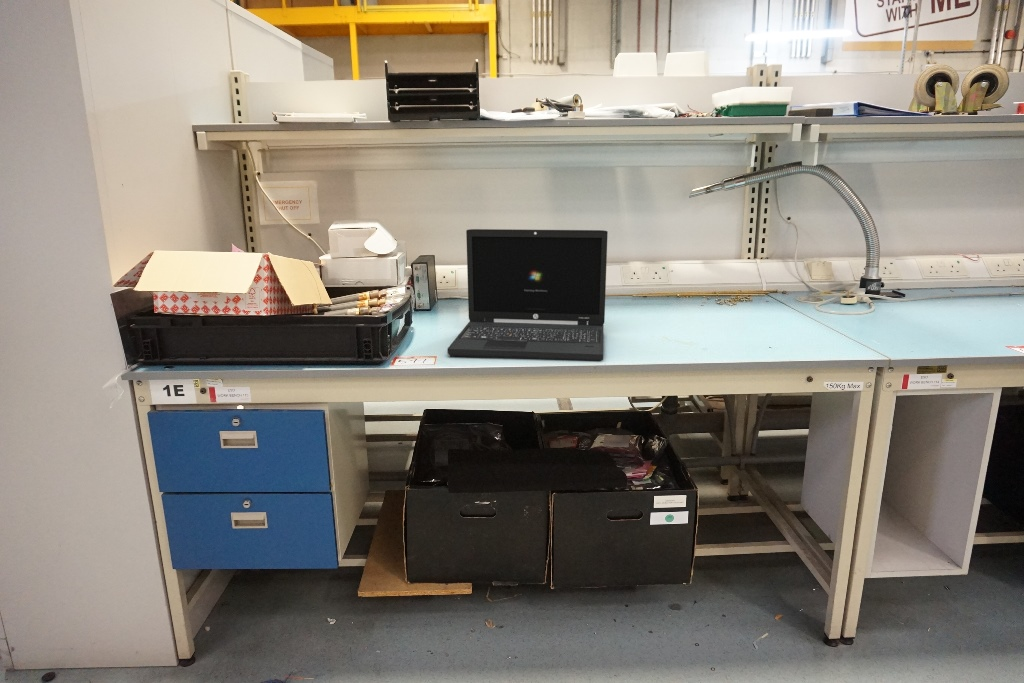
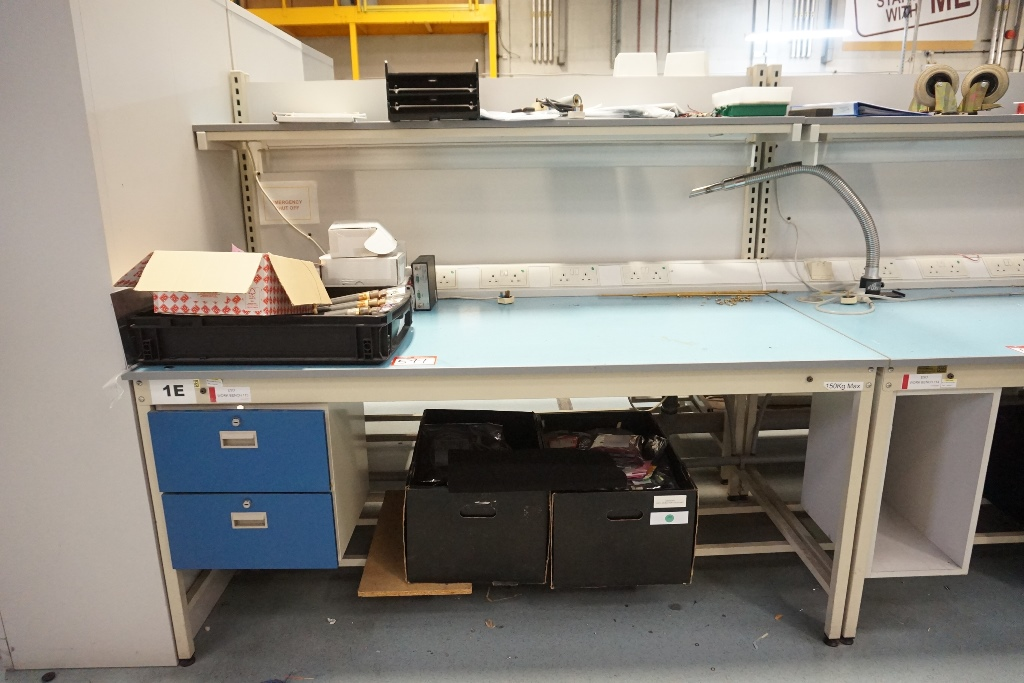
- laptop [446,228,609,362]
